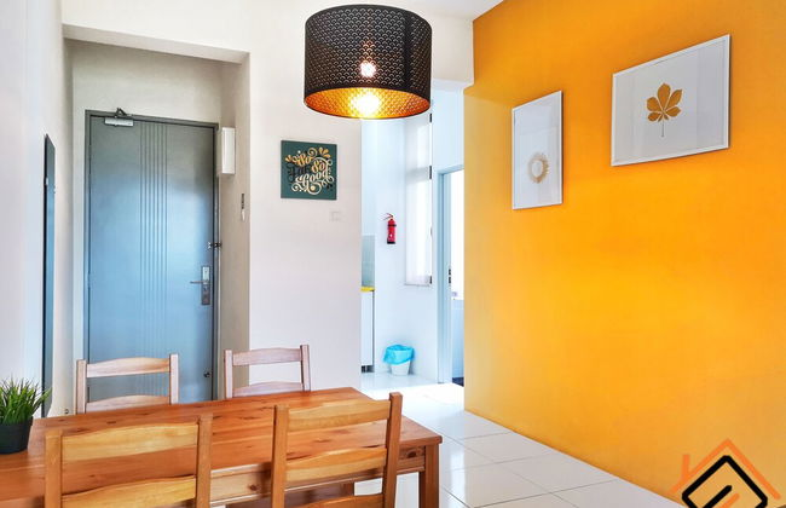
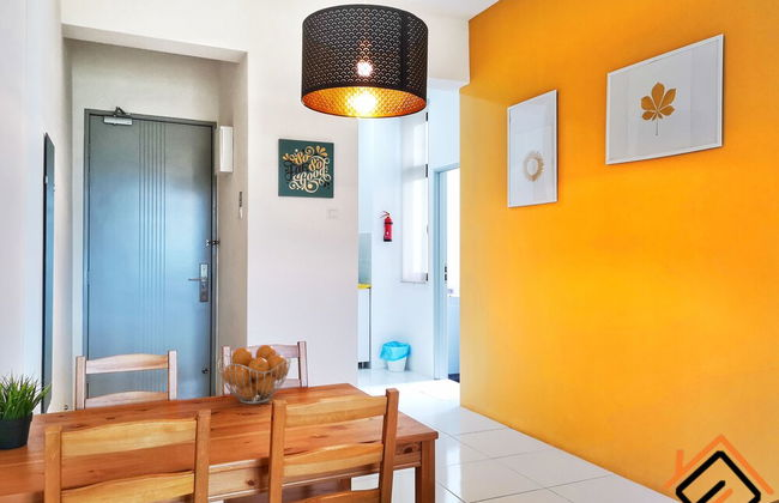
+ fruit basket [217,344,292,405]
